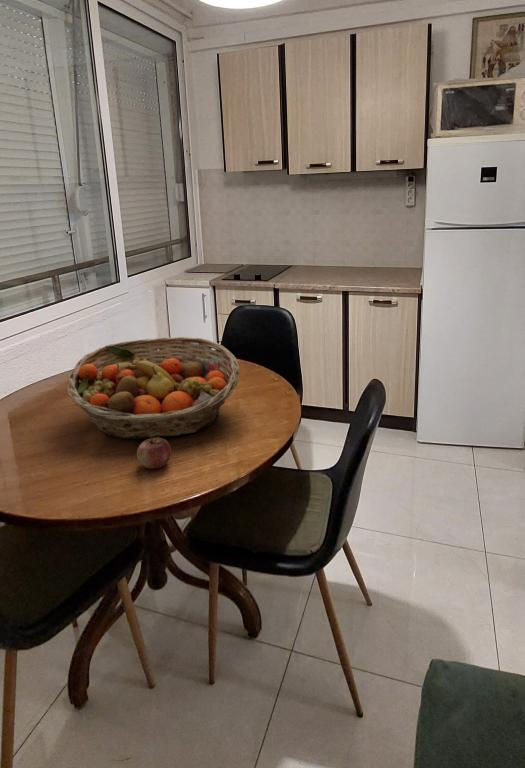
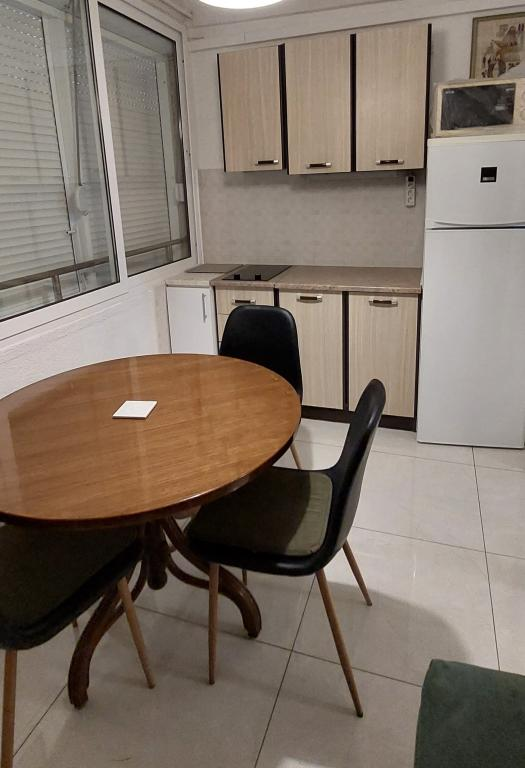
- fruit basket [66,336,241,440]
- apple [136,436,172,470]
